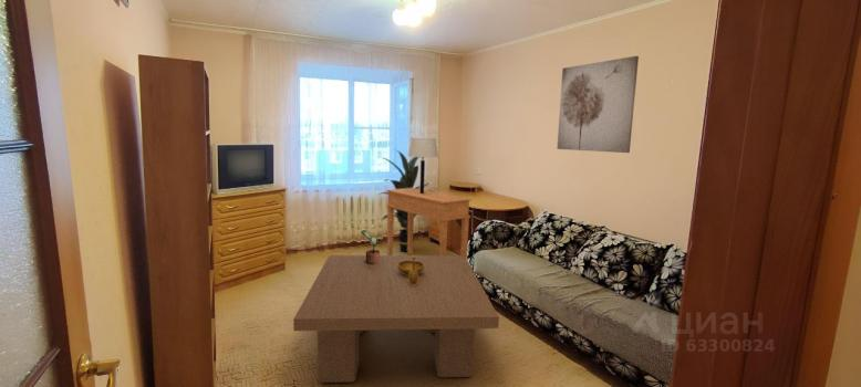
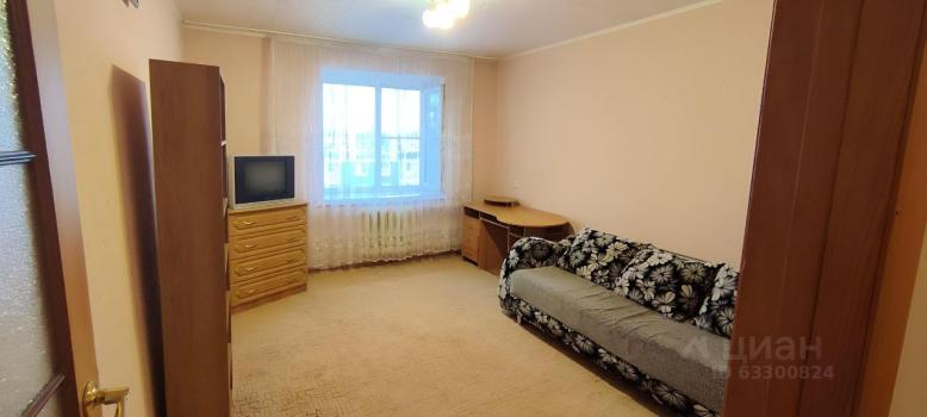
- decorative bowl [397,257,425,285]
- wall art [557,55,640,154]
- side table [385,187,473,260]
- coffee table [292,254,500,384]
- indoor plant [375,149,429,253]
- table lamp [407,137,439,194]
- potted plant [360,229,381,264]
